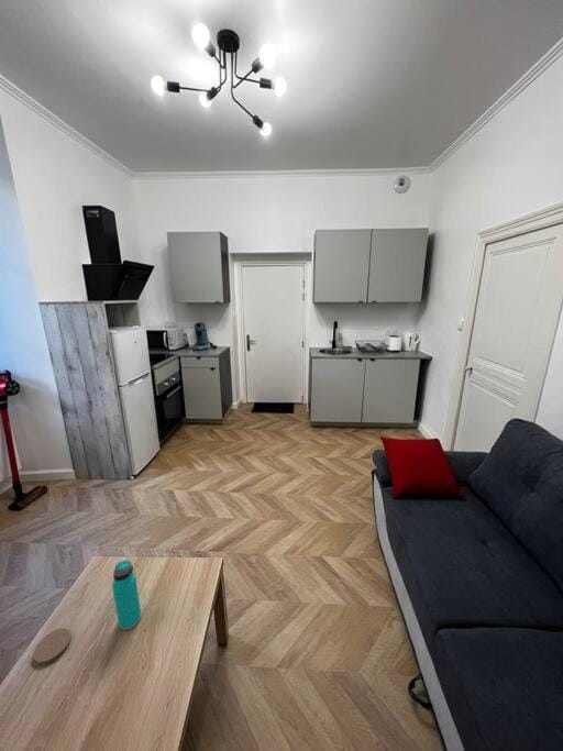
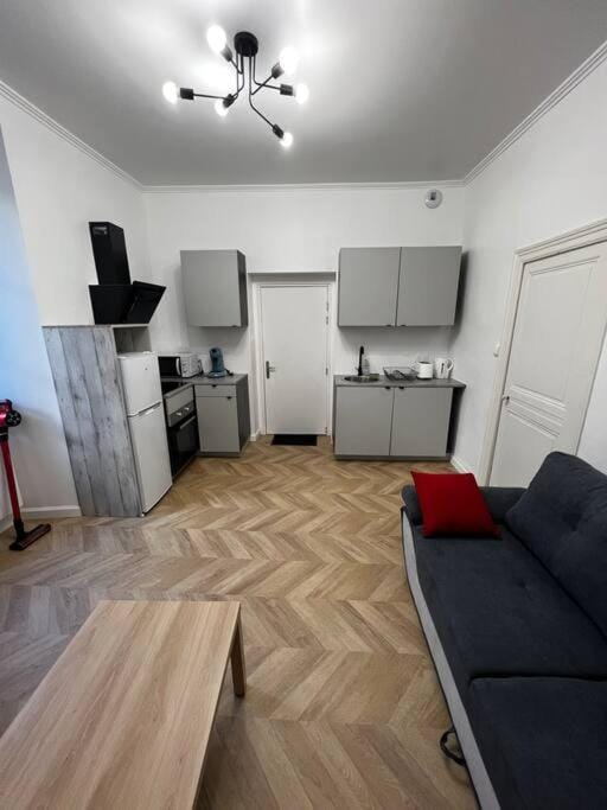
- water bottle [111,560,142,631]
- coaster [32,627,73,666]
